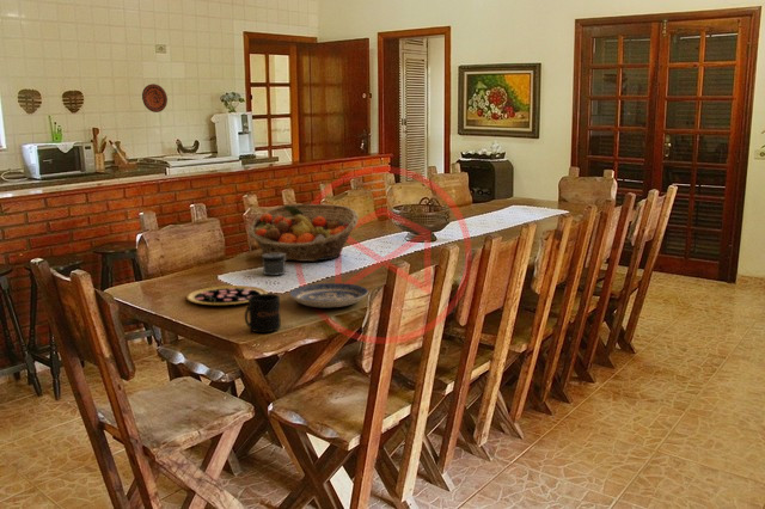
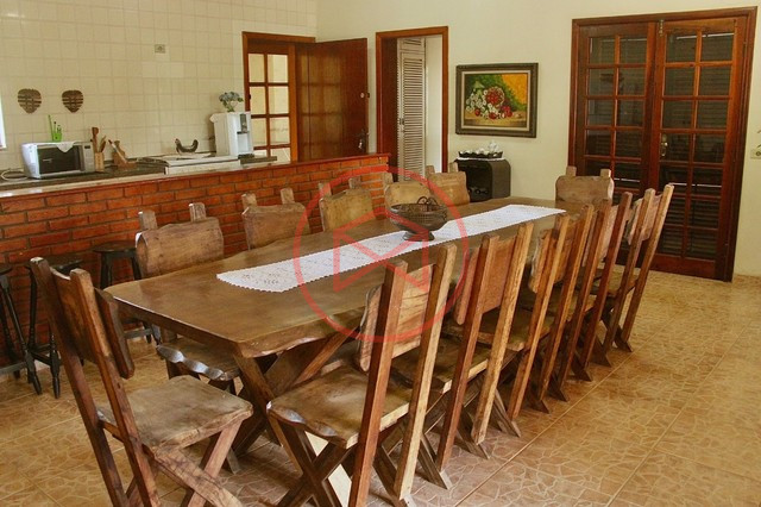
- plate [288,282,369,308]
- jar [259,252,287,277]
- mug [244,293,282,333]
- decorative plate [141,82,169,114]
- fruit basket [247,203,359,263]
- pizza [185,284,269,306]
